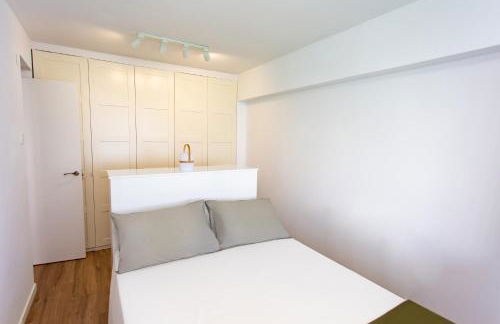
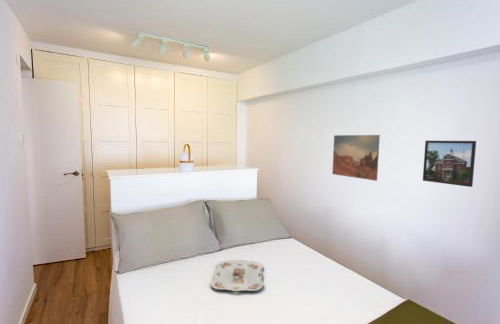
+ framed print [422,140,477,188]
+ wall art [331,134,381,182]
+ serving tray [210,259,264,292]
